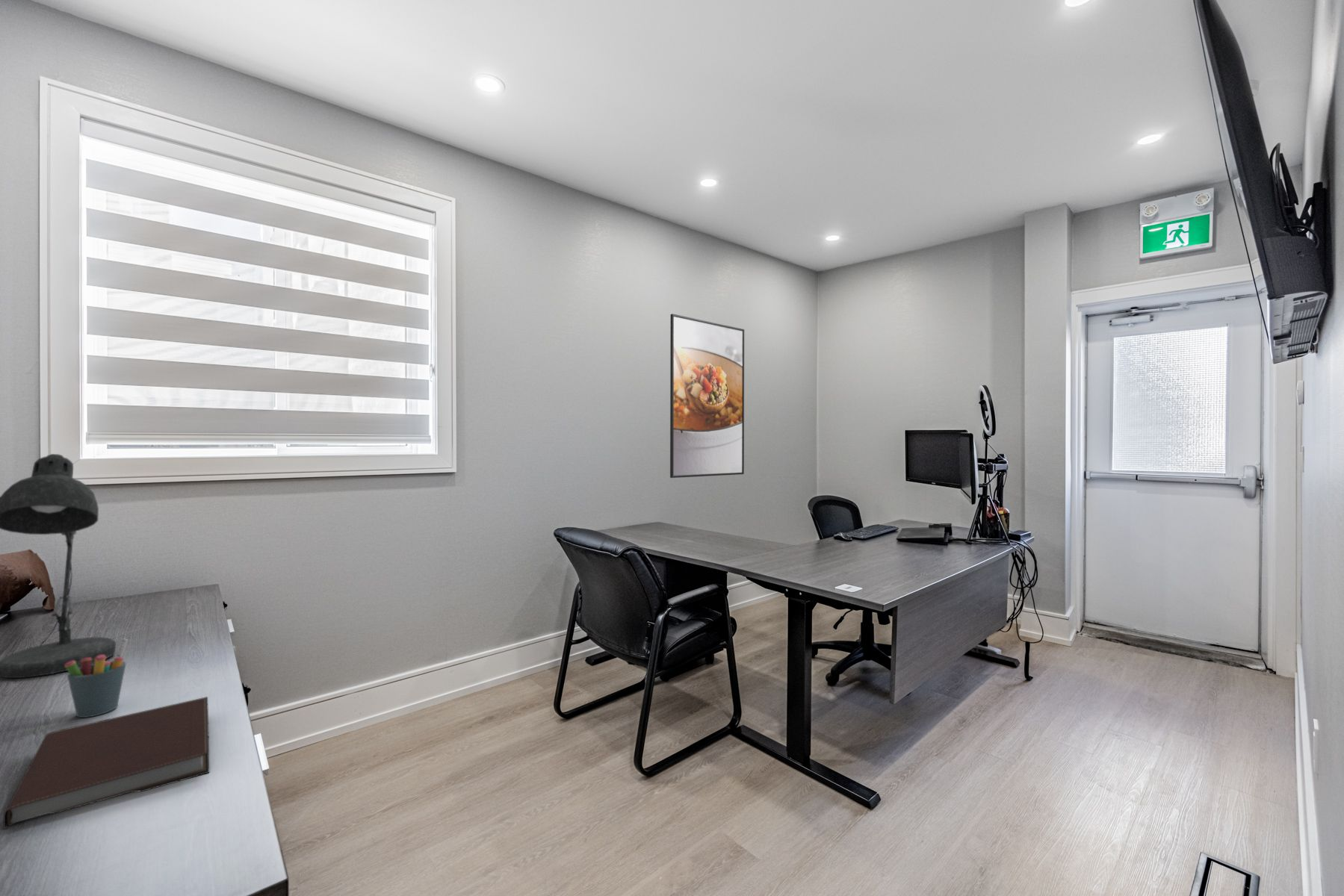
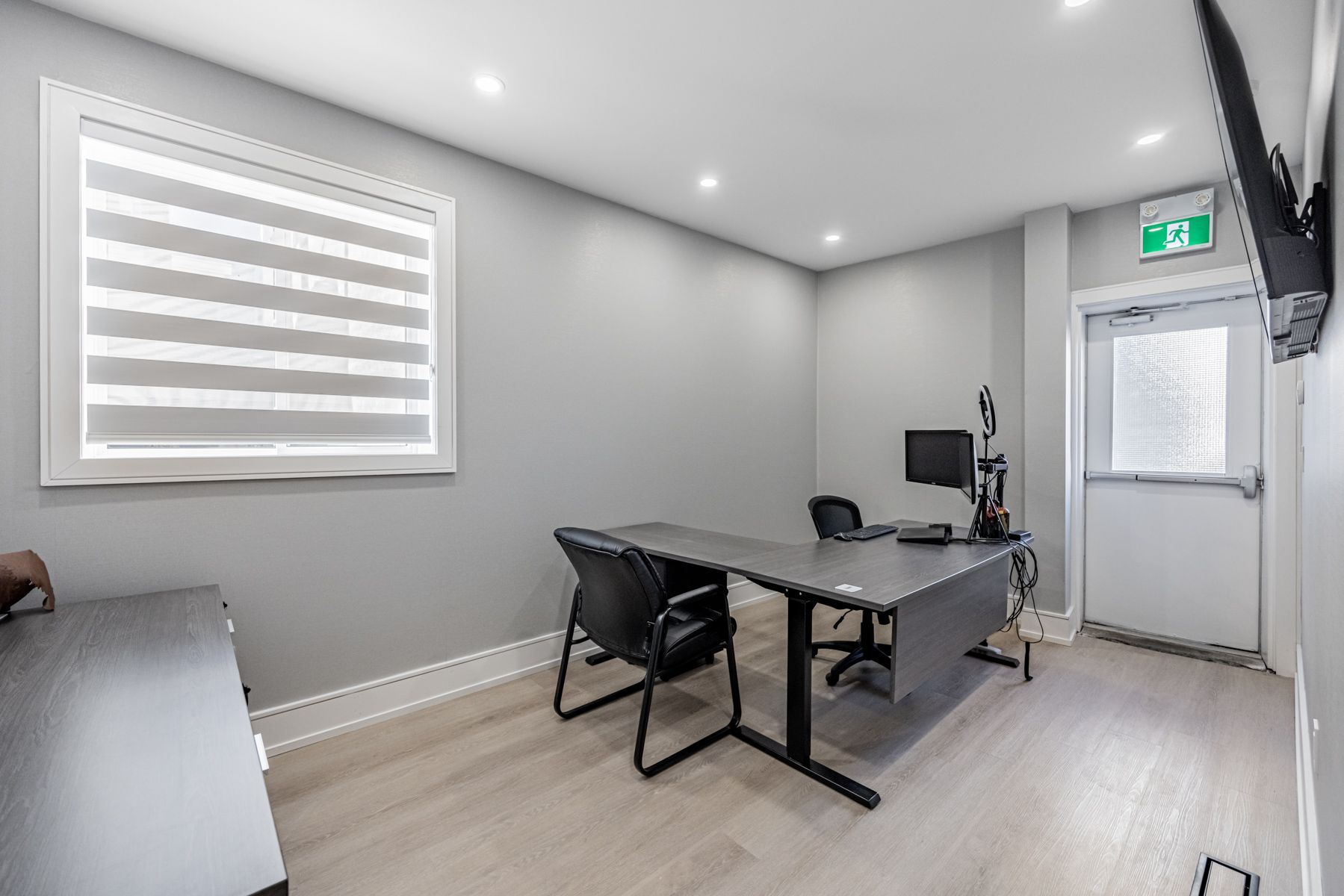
- desk lamp [0,453,117,679]
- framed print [669,313,745,479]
- pen holder [64,638,128,718]
- notebook [2,696,210,830]
